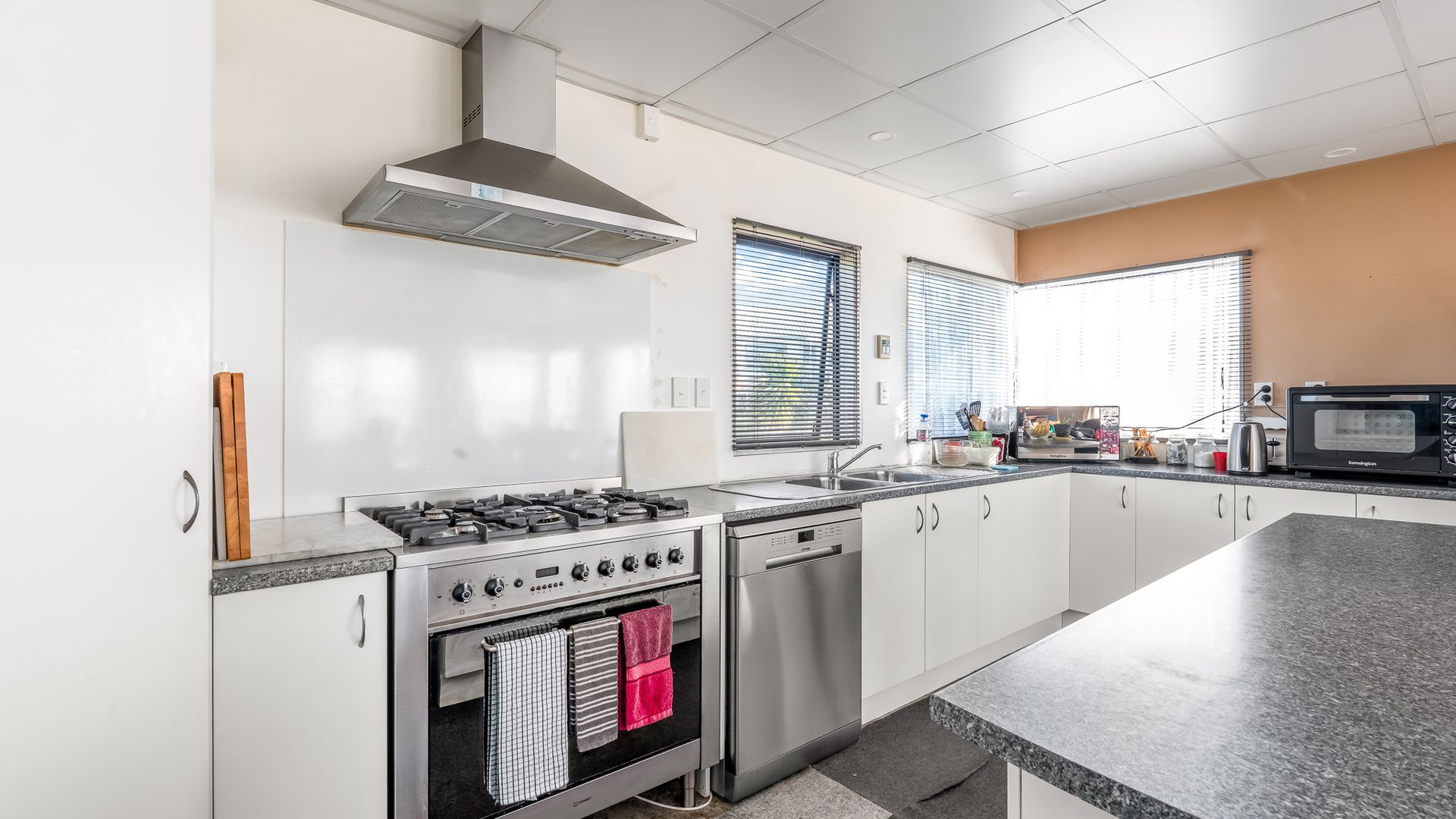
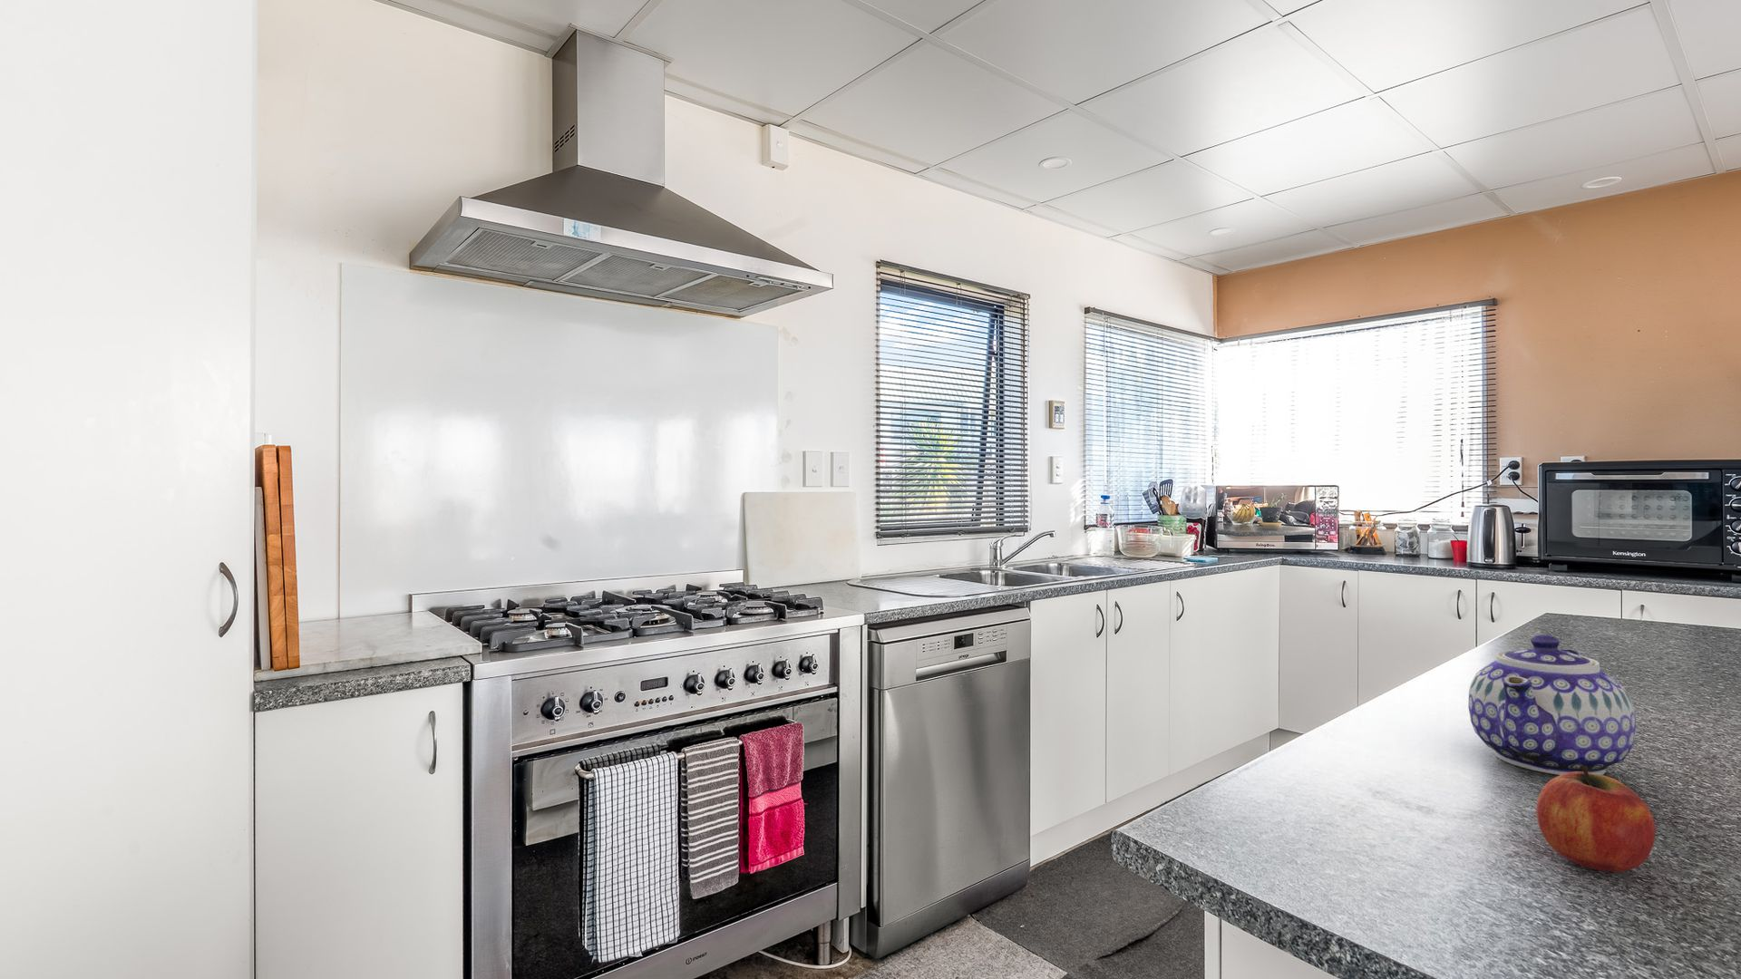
+ fruit [1535,766,1656,873]
+ teapot [1467,634,1637,775]
